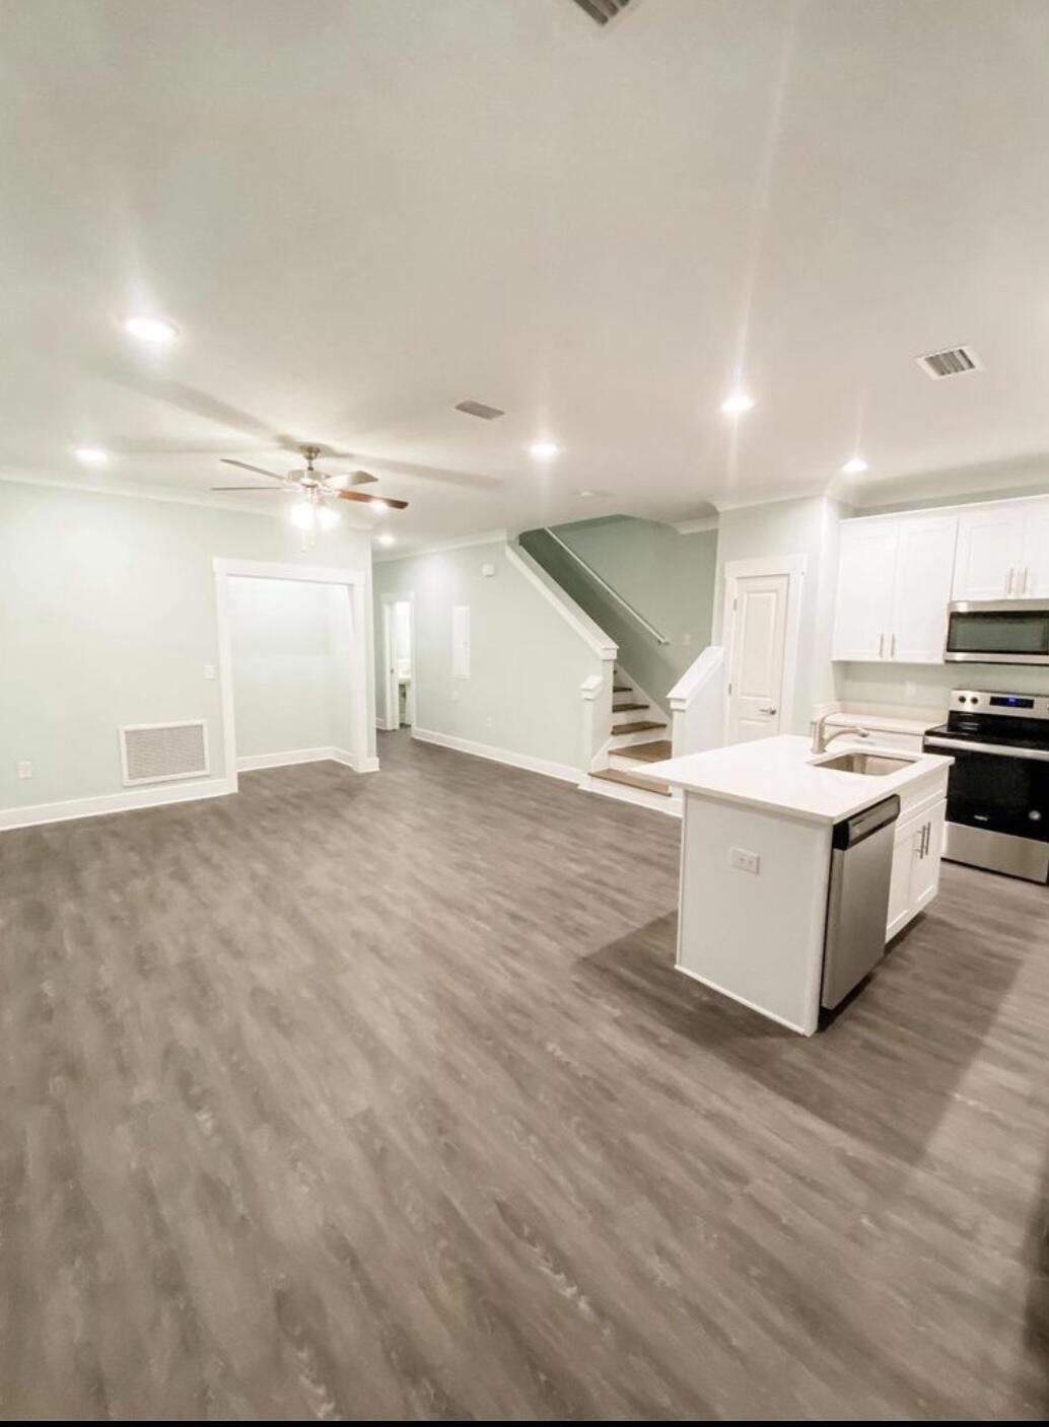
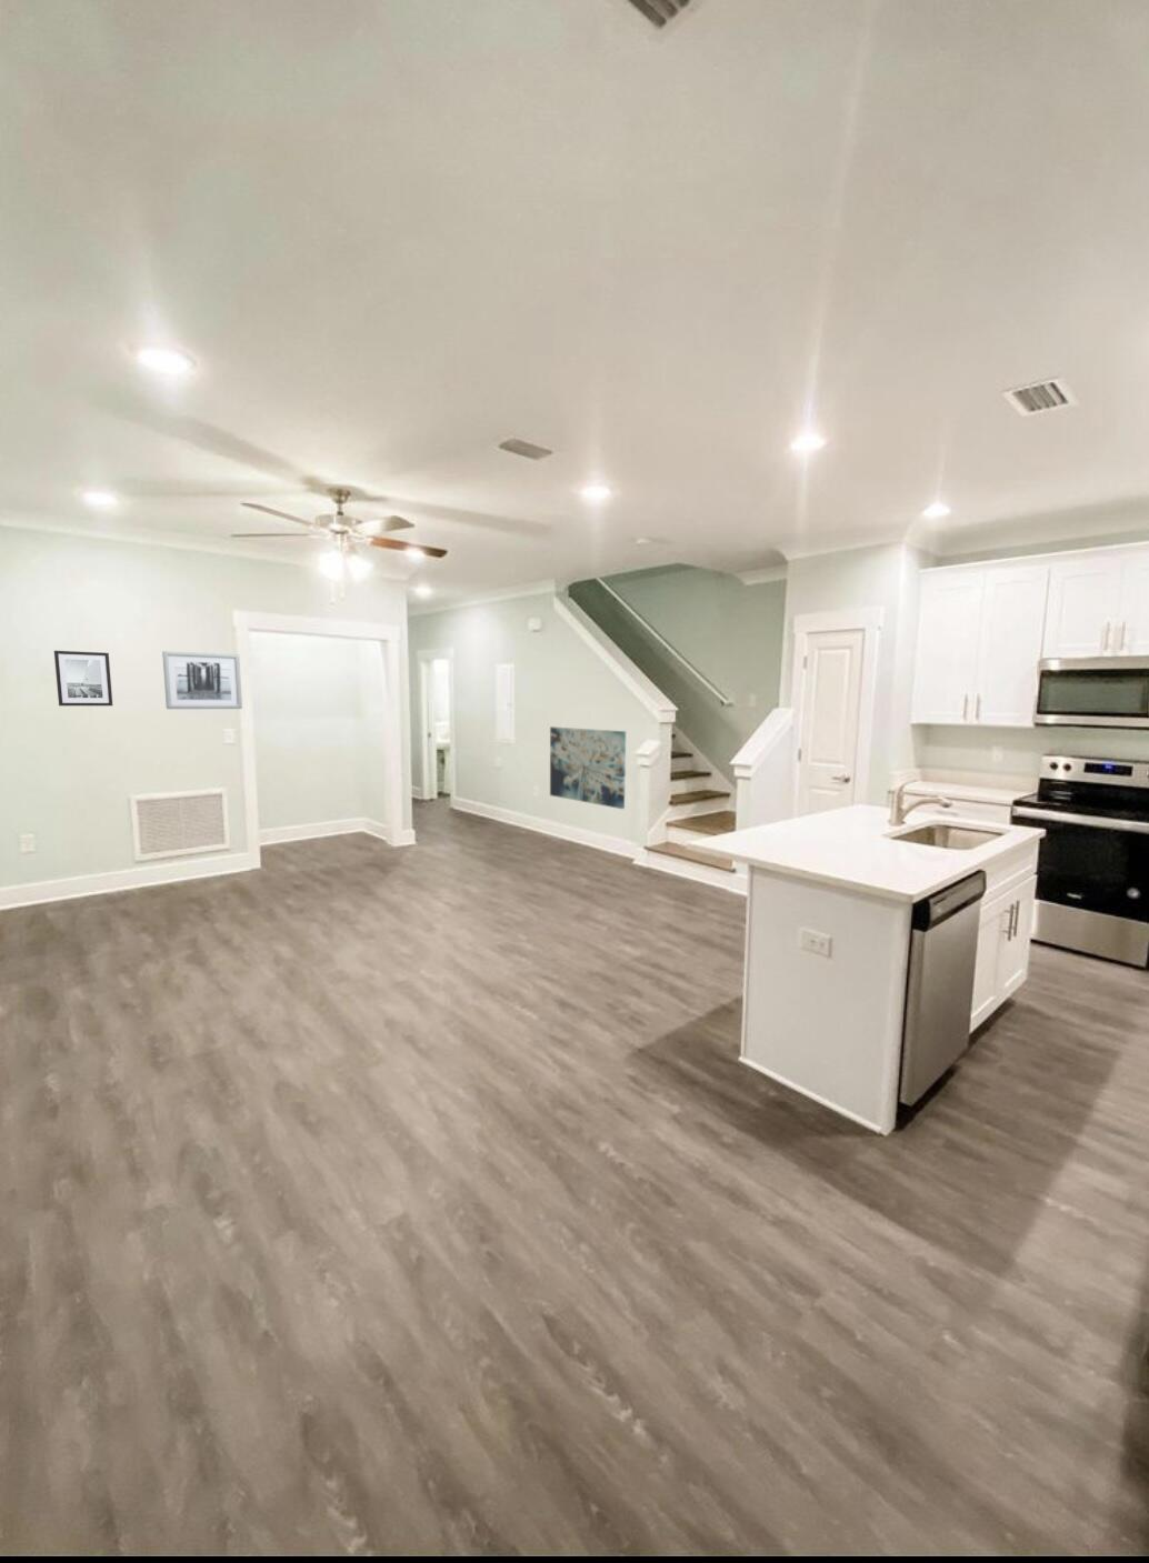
+ wall art [161,650,244,710]
+ wall art [548,726,627,809]
+ wall art [53,650,113,706]
